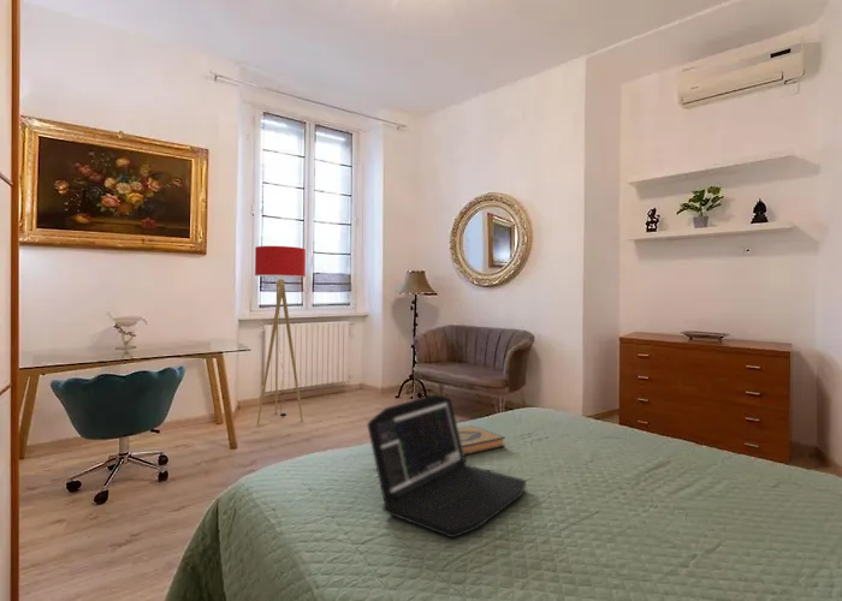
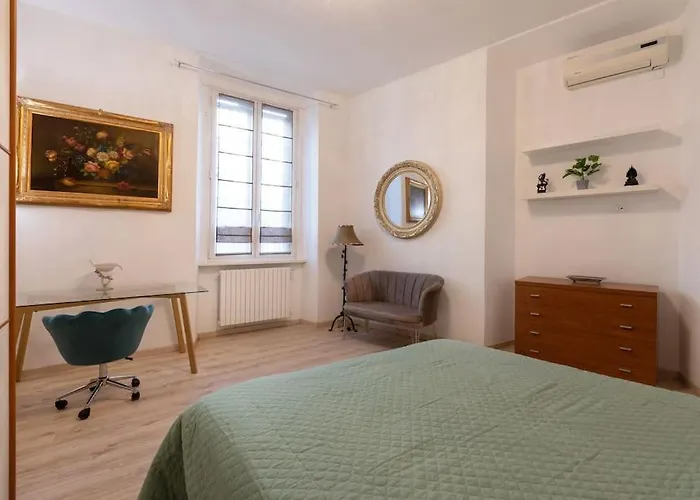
- laptop [366,393,527,540]
- floor lamp [254,245,307,426]
- hardback book [457,424,506,457]
